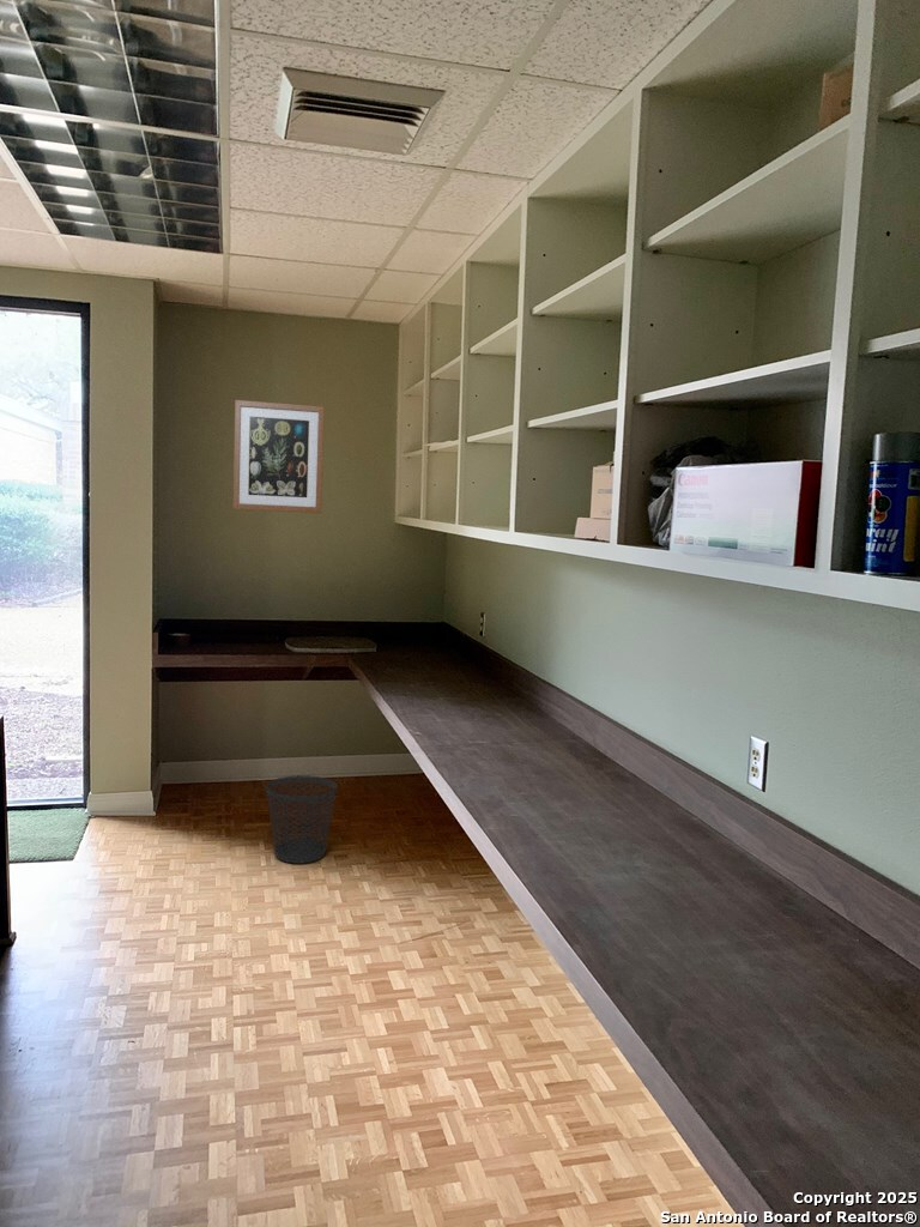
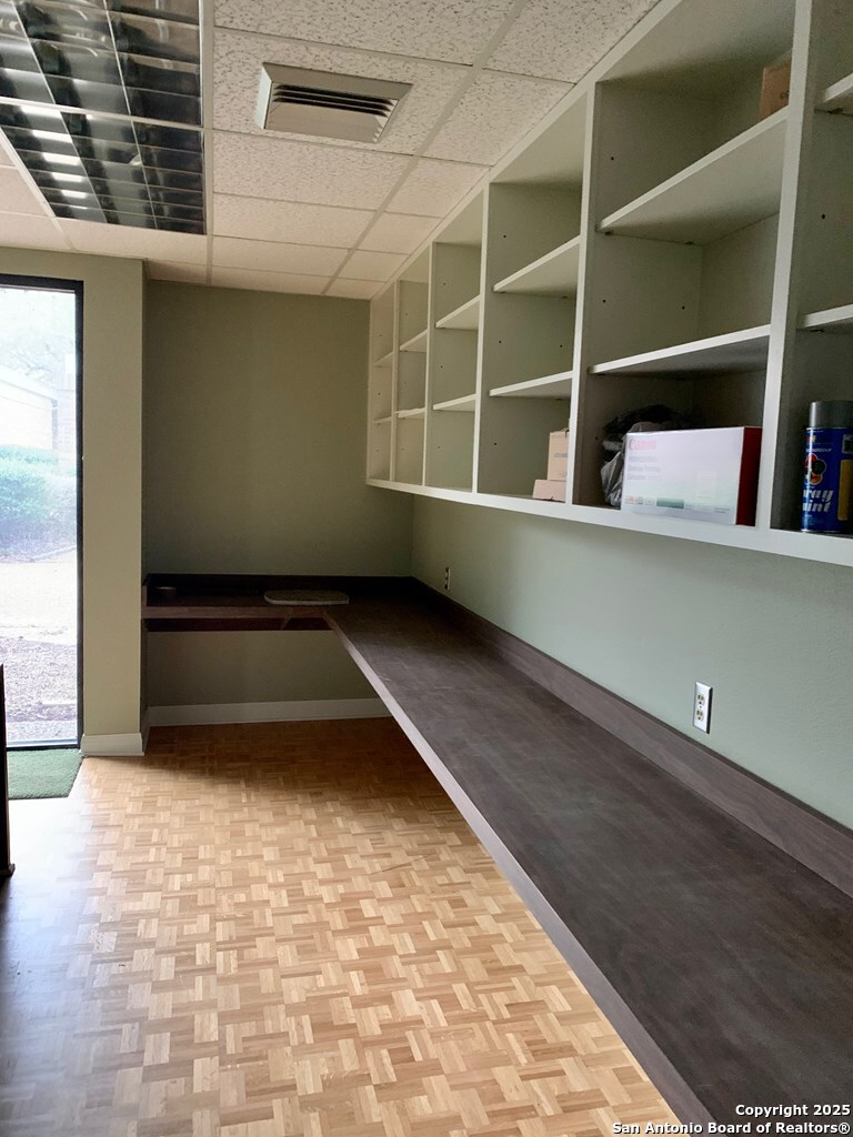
- wall art [232,399,326,514]
- wastebasket [265,774,338,865]
